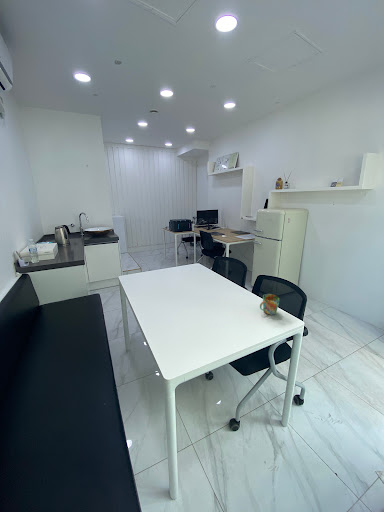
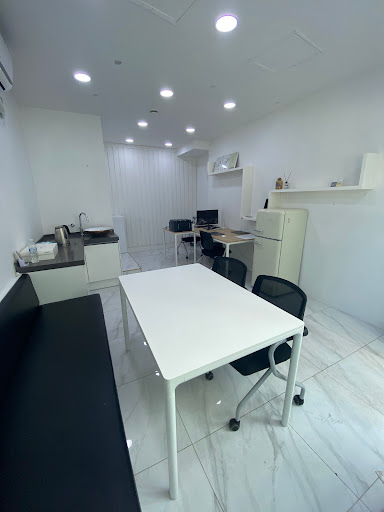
- mug [259,293,280,316]
